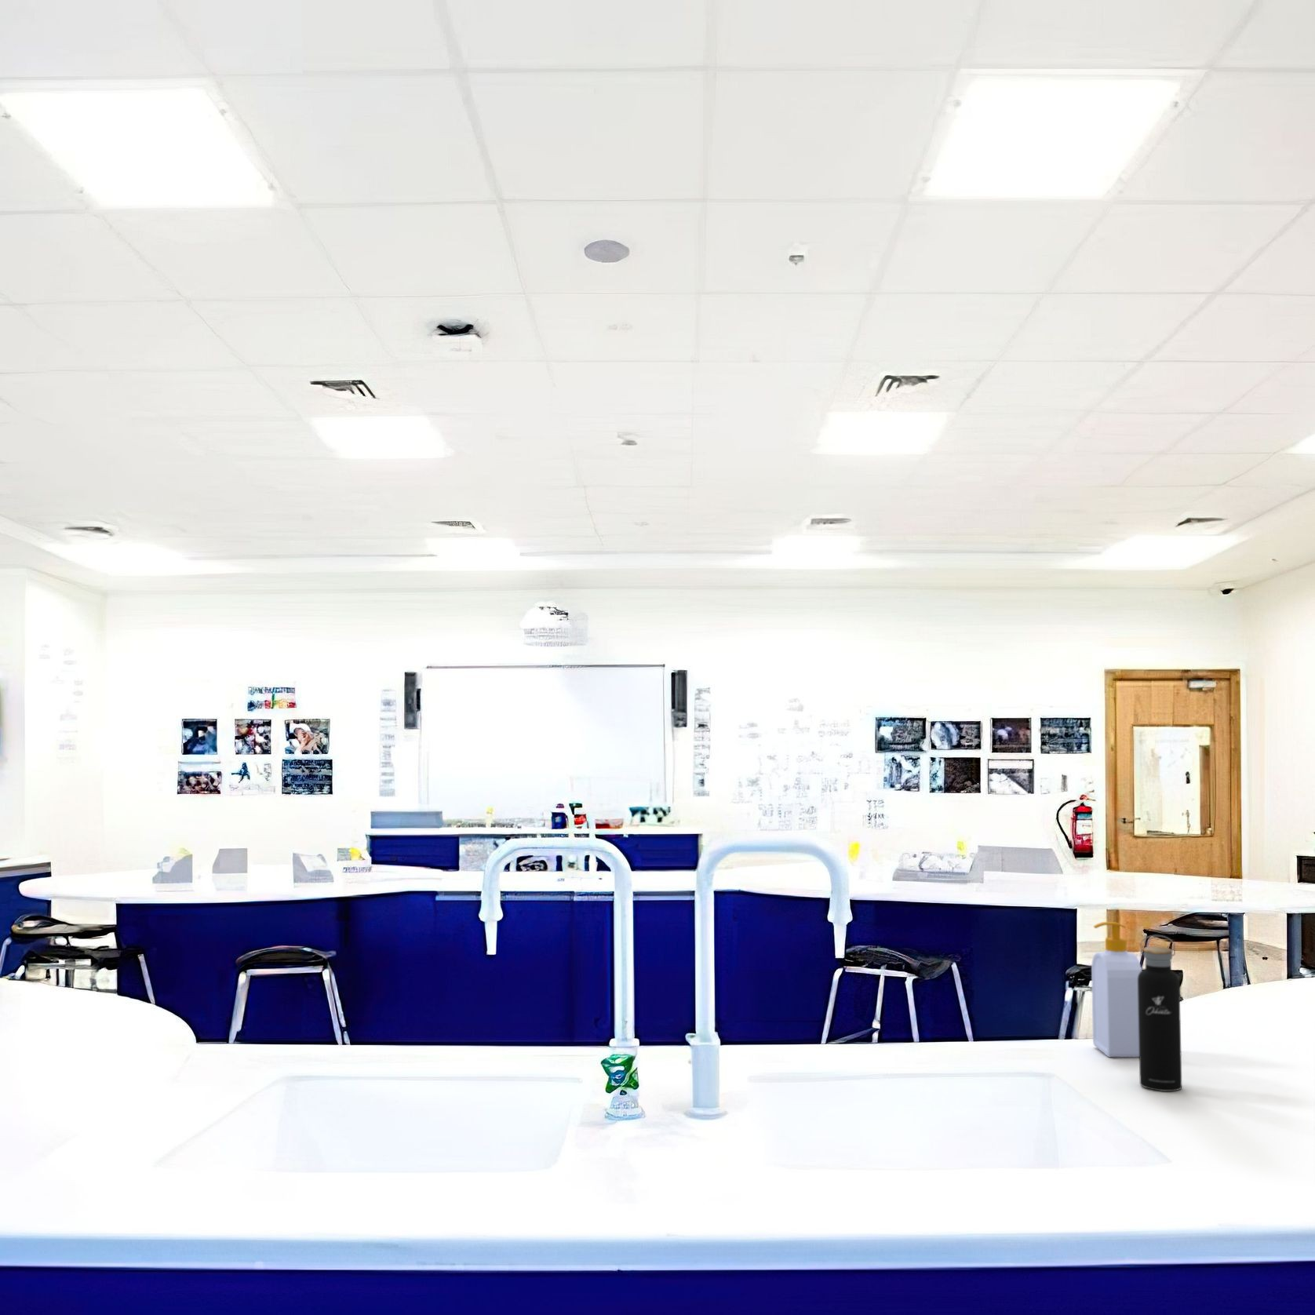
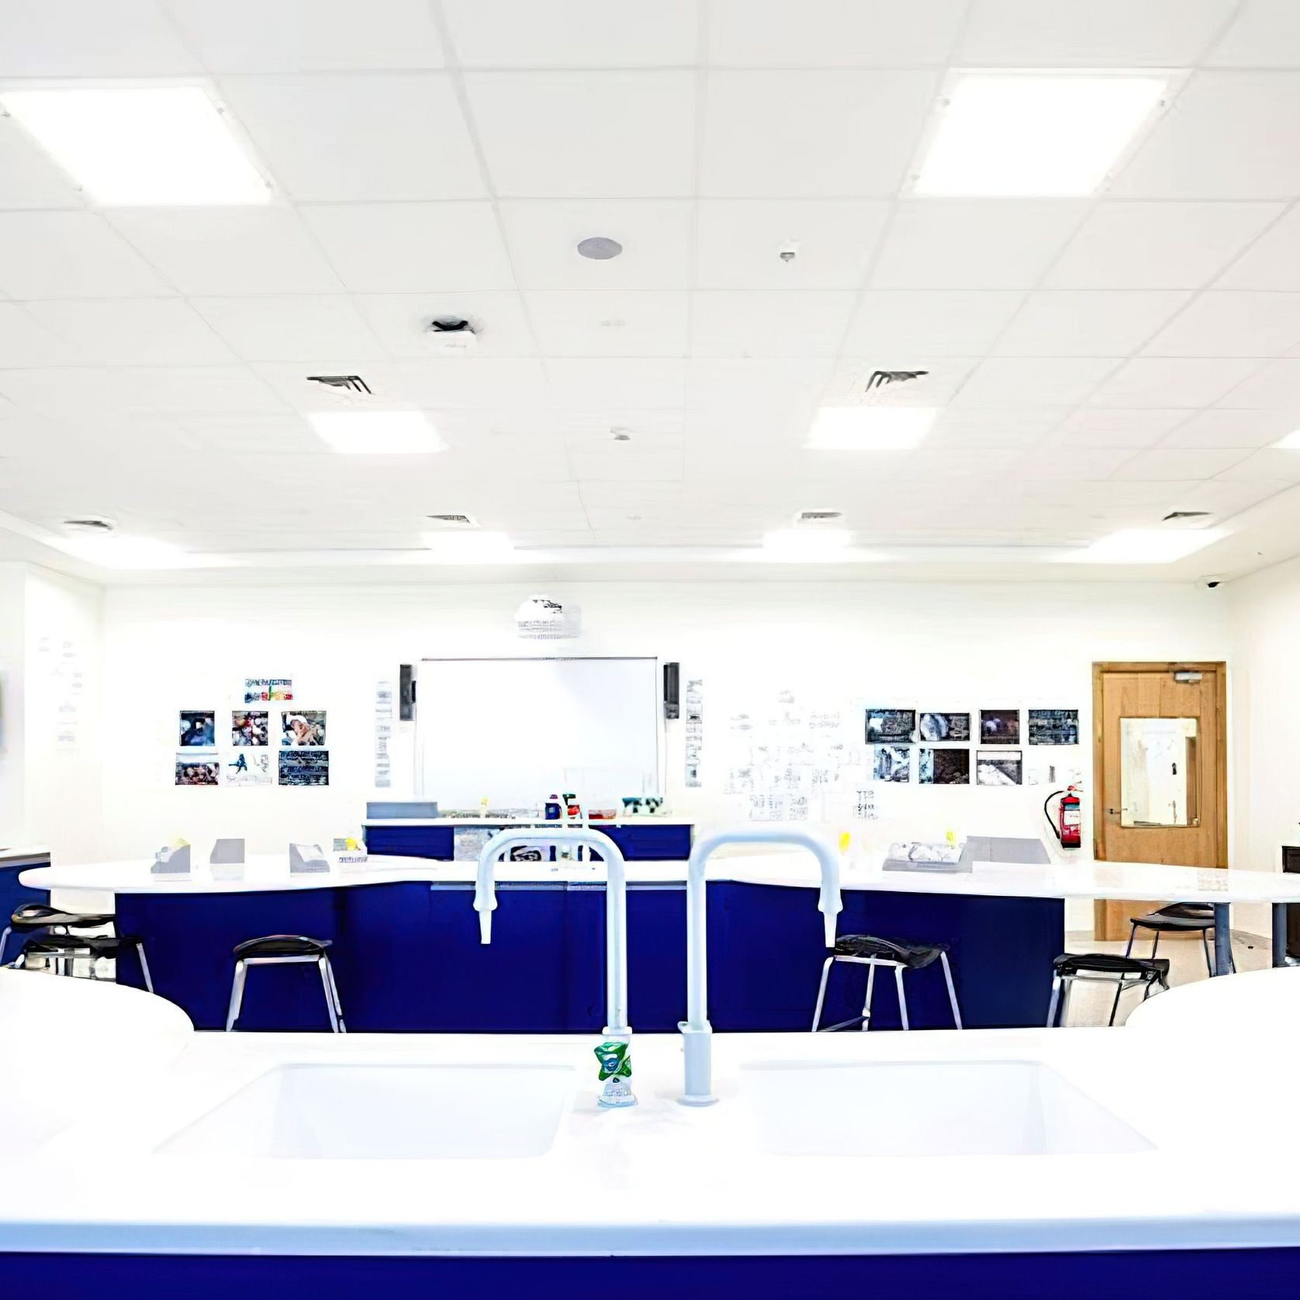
- water bottle [1138,934,1183,1092]
- soap bottle [1091,921,1143,1057]
